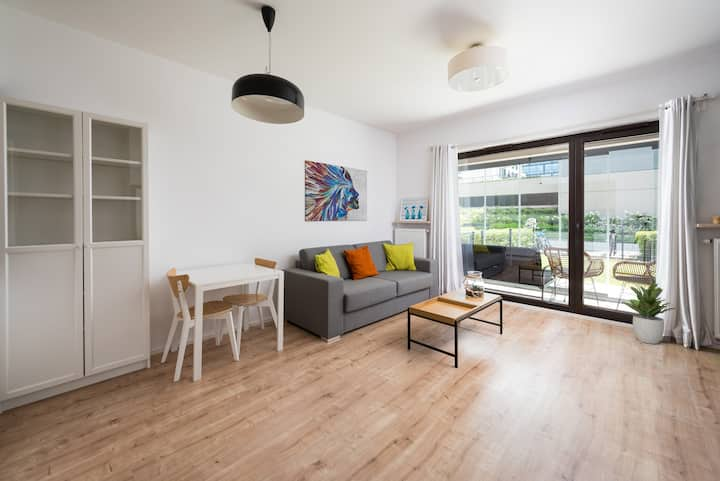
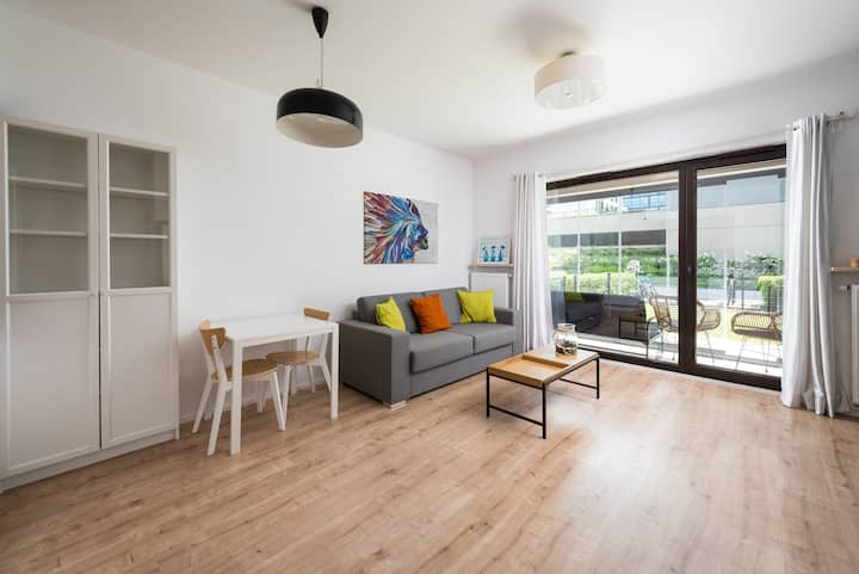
- potted plant [621,278,678,345]
